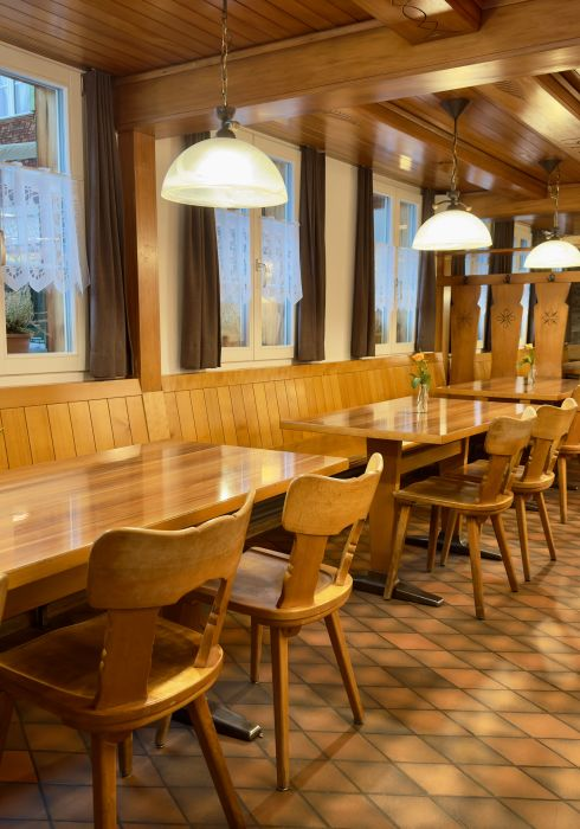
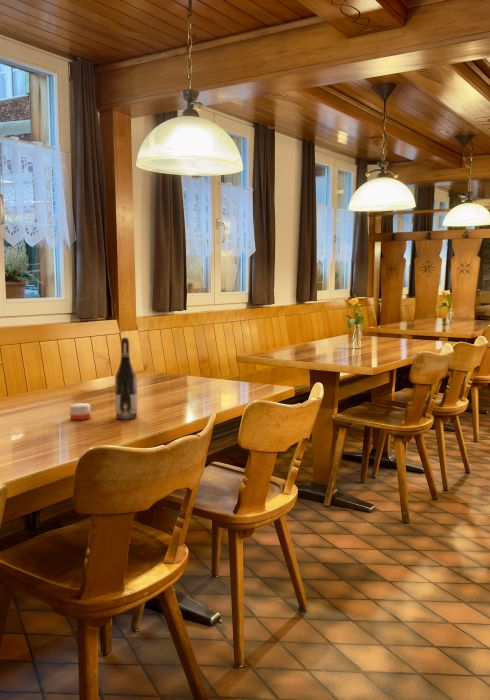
+ wine bottle [114,336,138,420]
+ candle [69,392,91,421]
